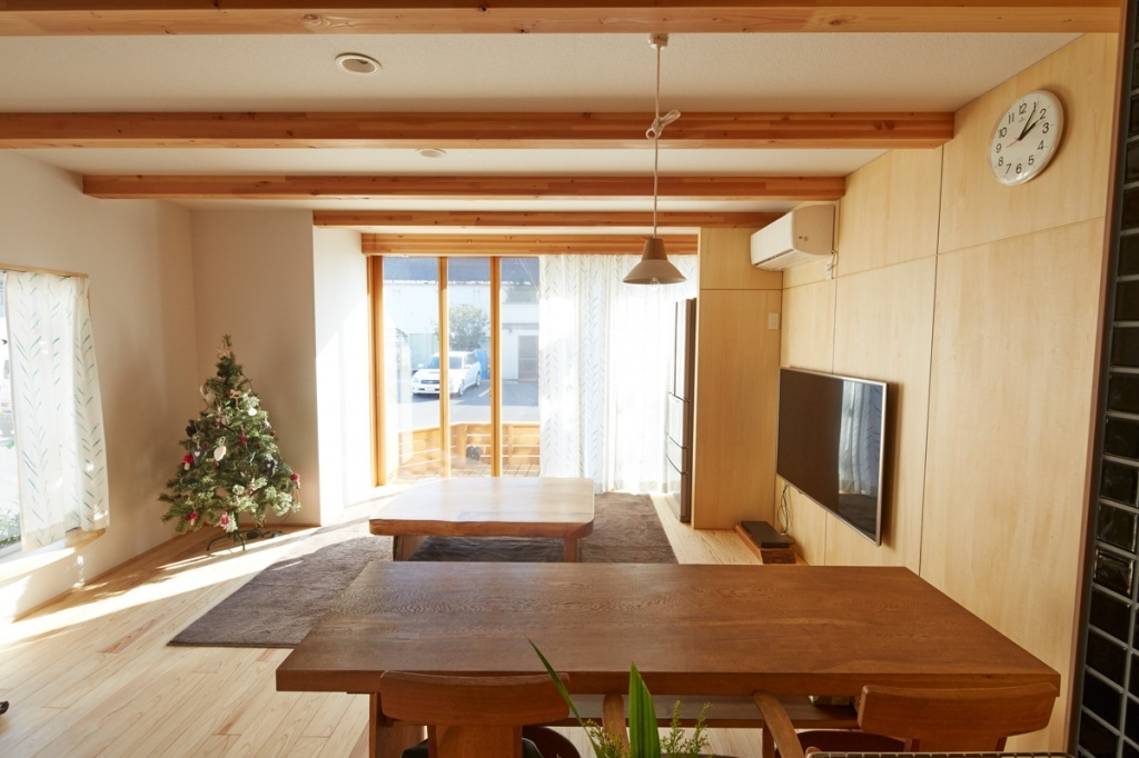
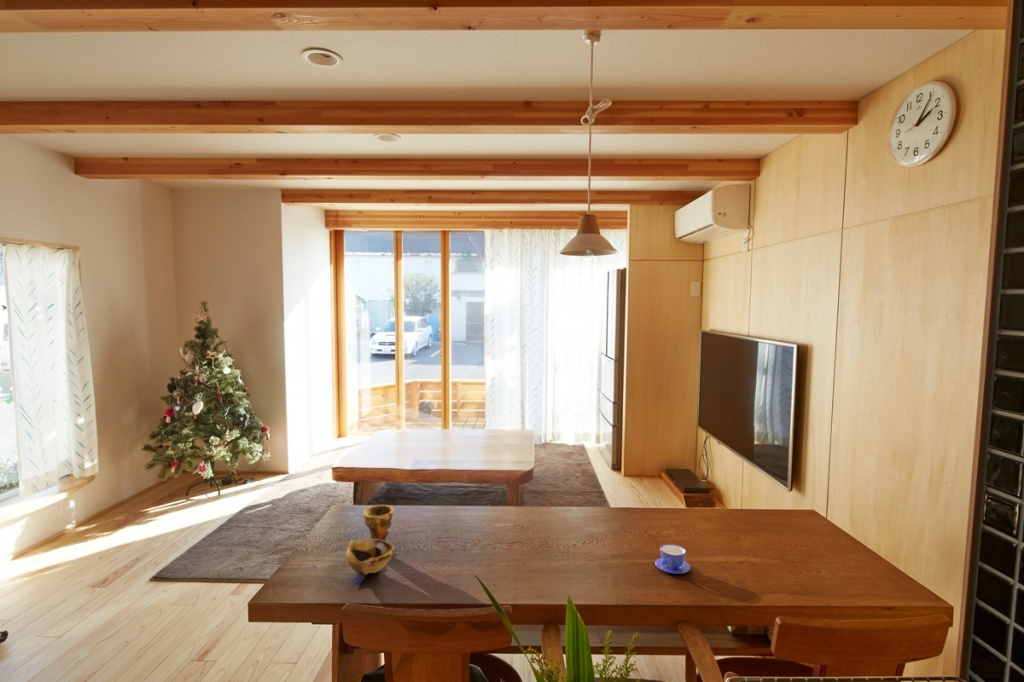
+ decorative bowl [345,504,395,585]
+ teacup [654,543,691,575]
